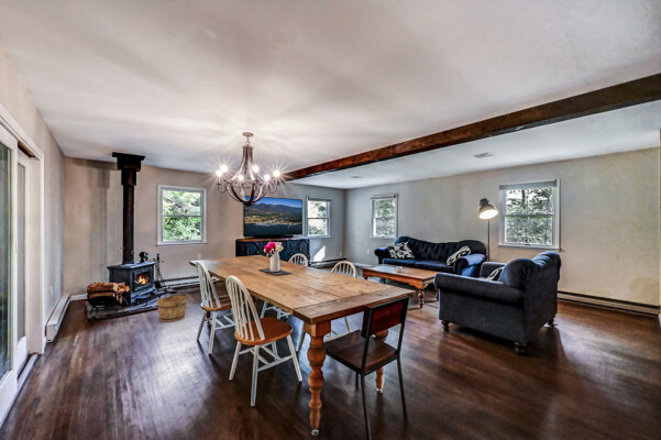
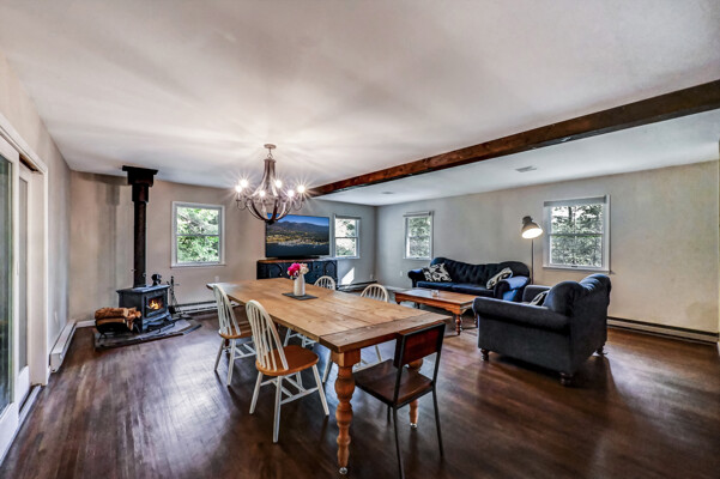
- bucket [156,292,189,323]
